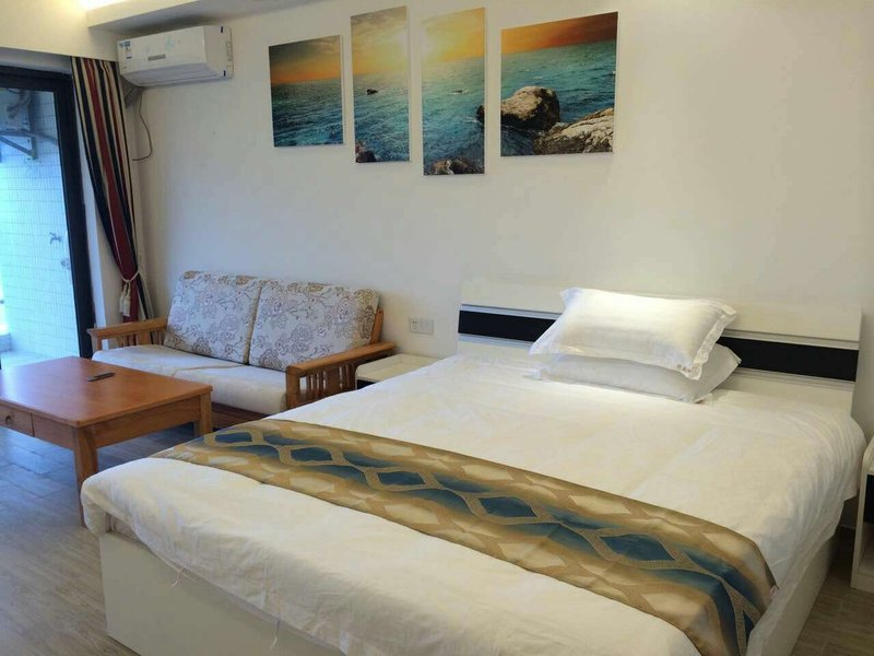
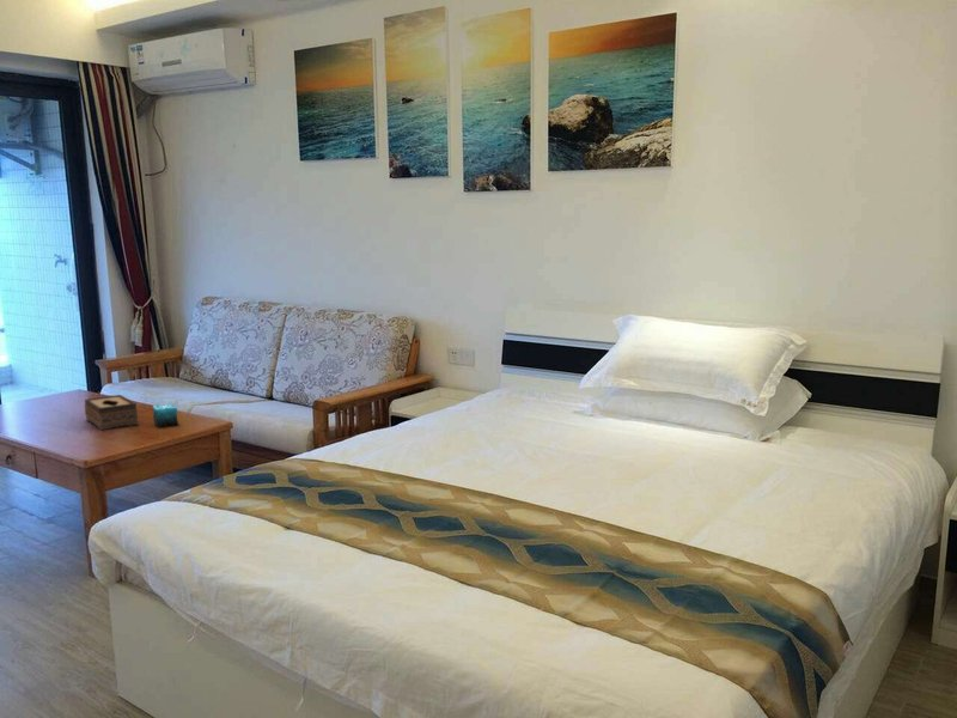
+ tissue box [84,394,139,431]
+ candle [152,403,179,428]
